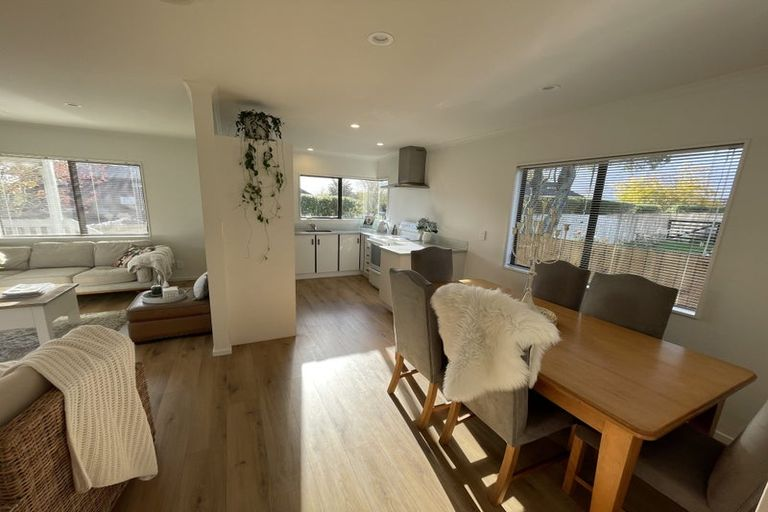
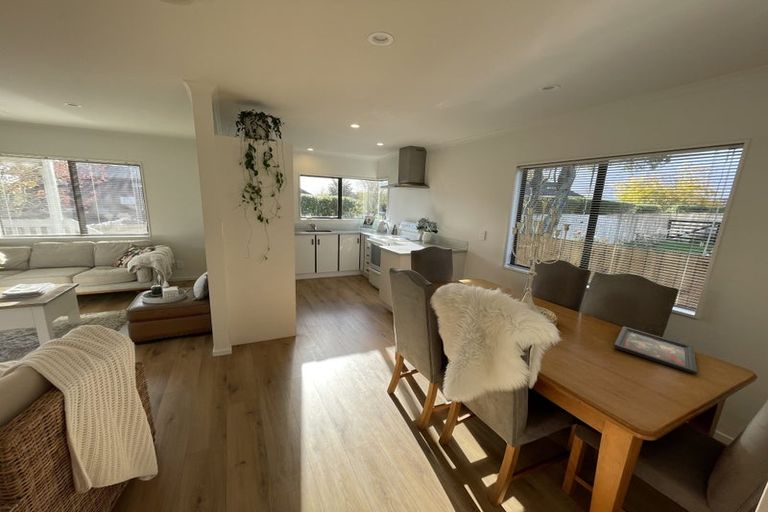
+ decorative tray [613,325,698,375]
